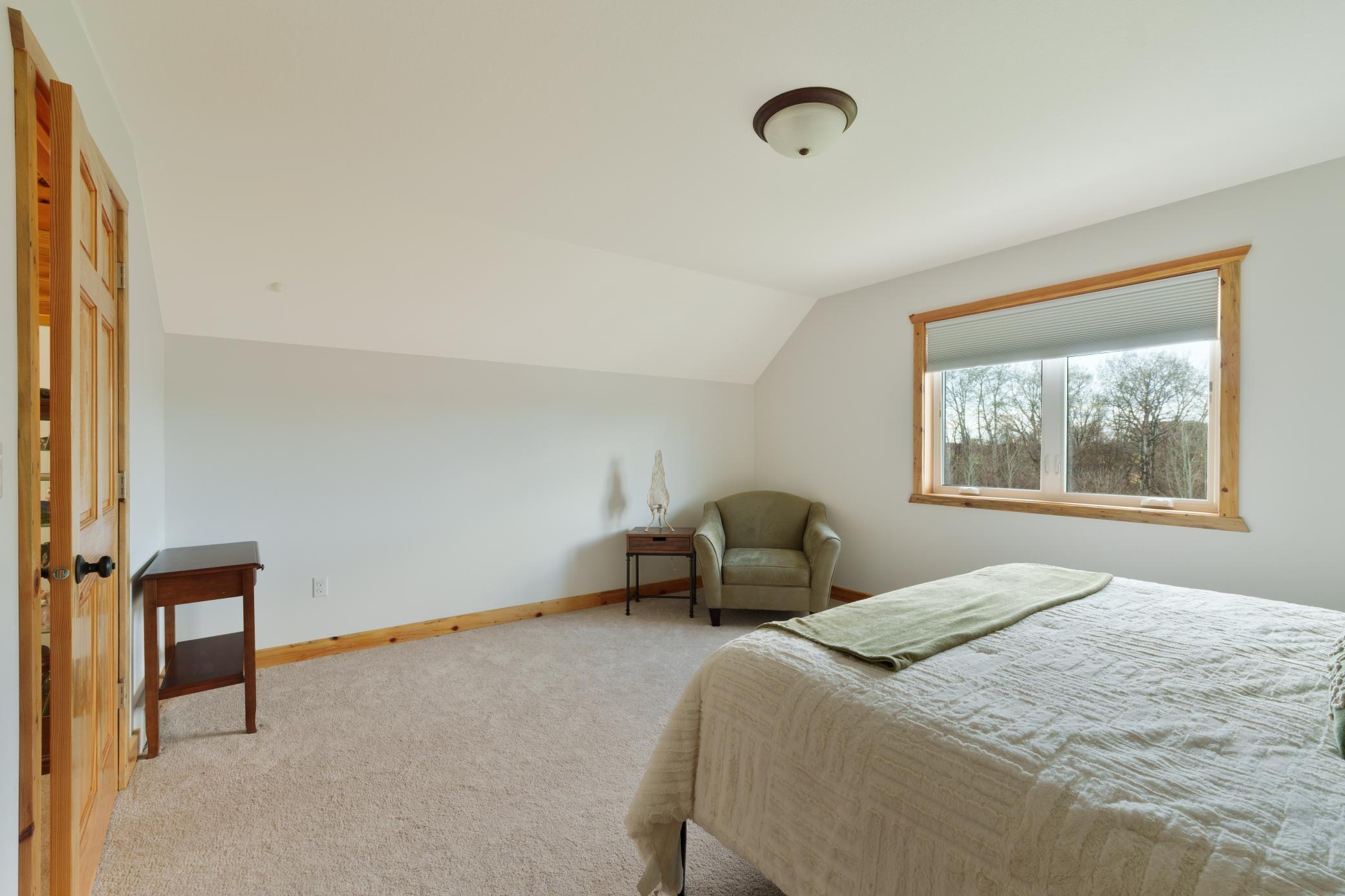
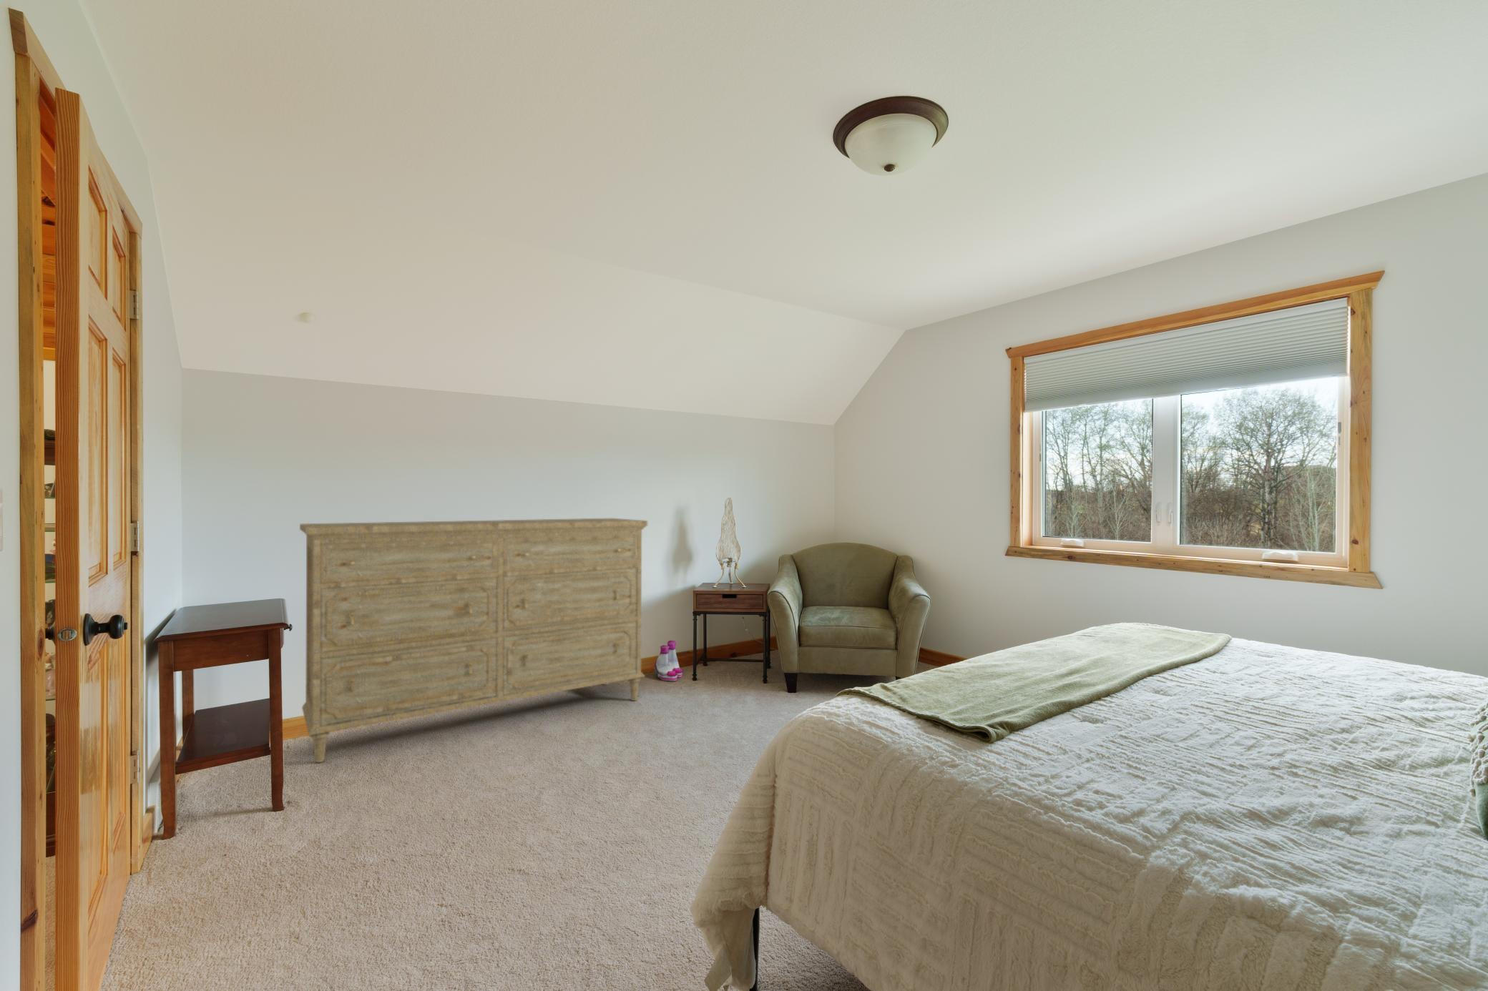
+ boots [654,640,684,681]
+ dresser [299,518,648,763]
